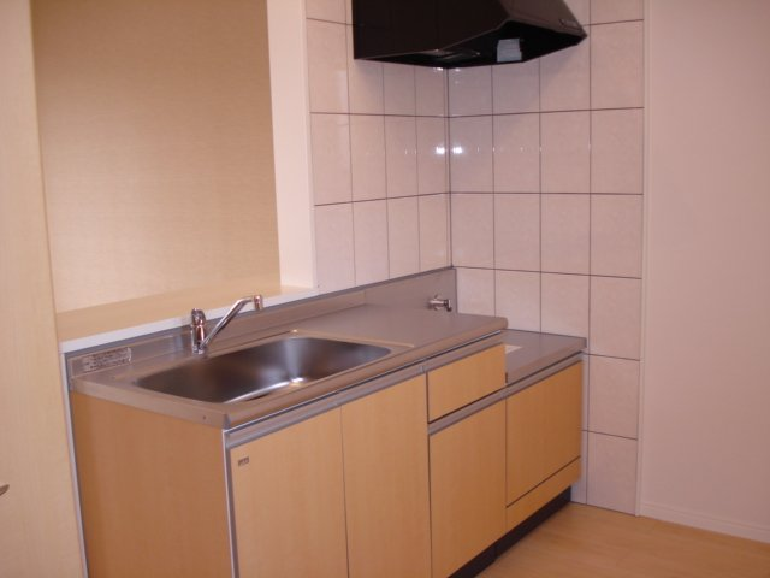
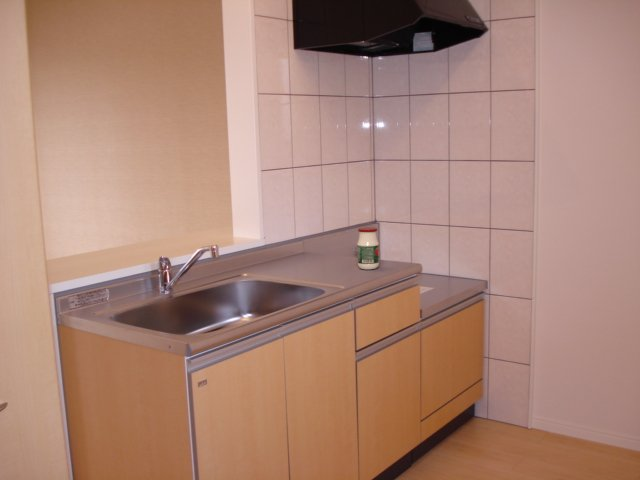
+ jar [356,226,380,270]
